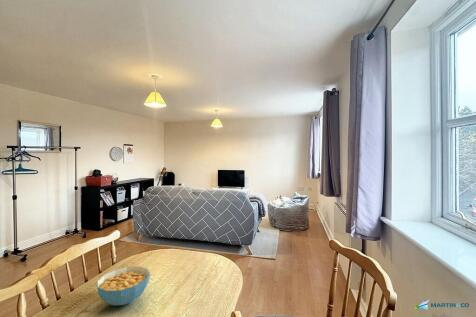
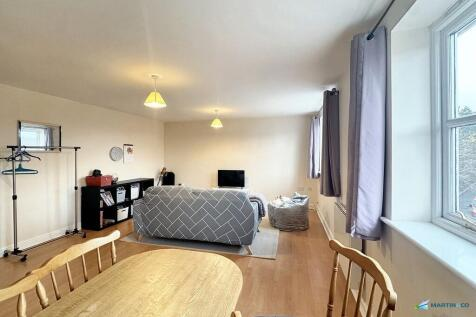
- cereal bowl [96,265,151,306]
